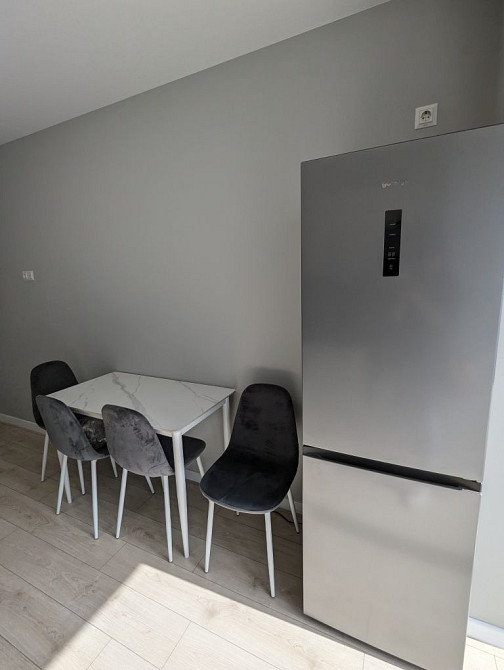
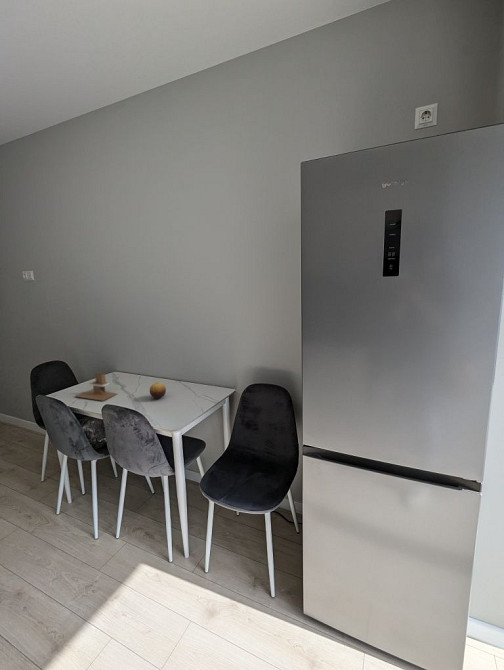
+ napkin holder [75,372,118,402]
+ fruit [149,381,167,399]
